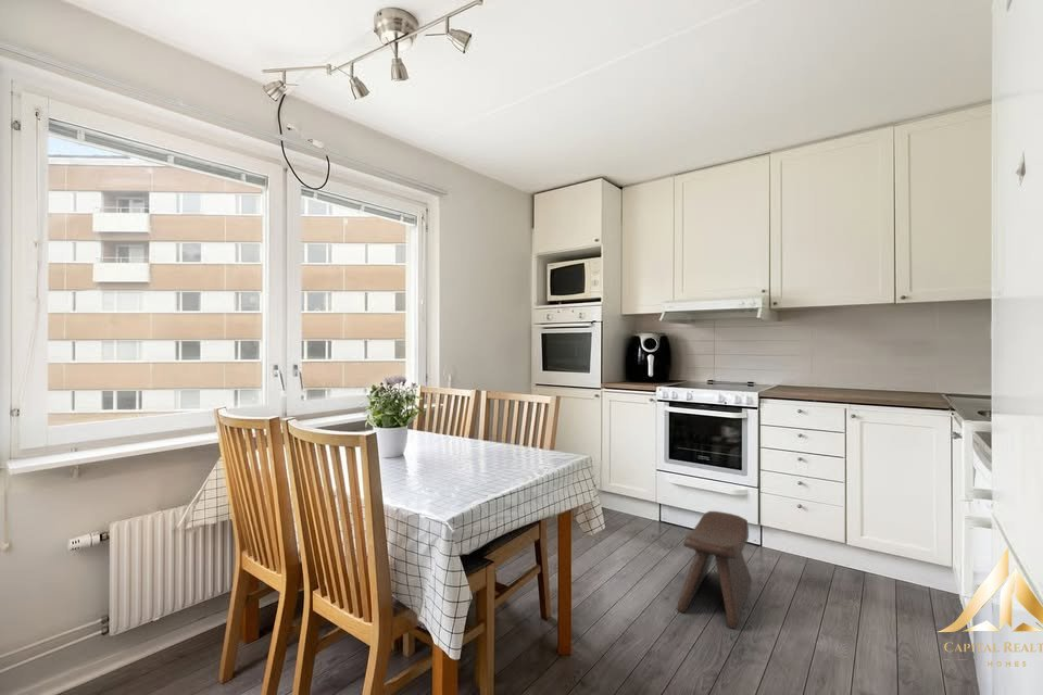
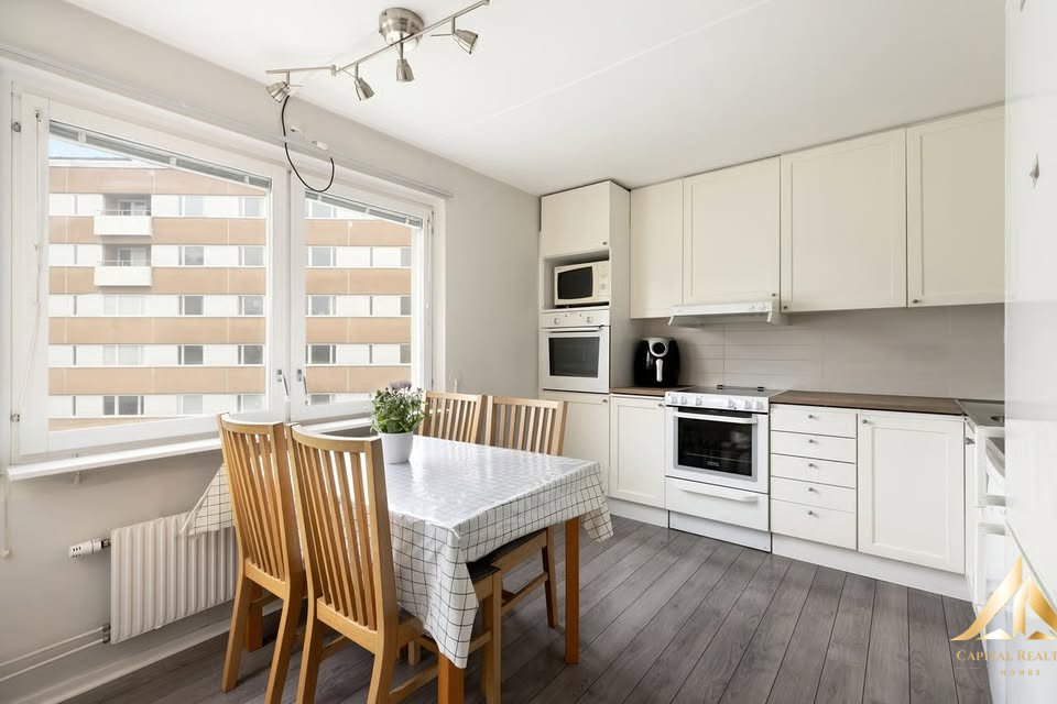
- stool [677,510,753,630]
